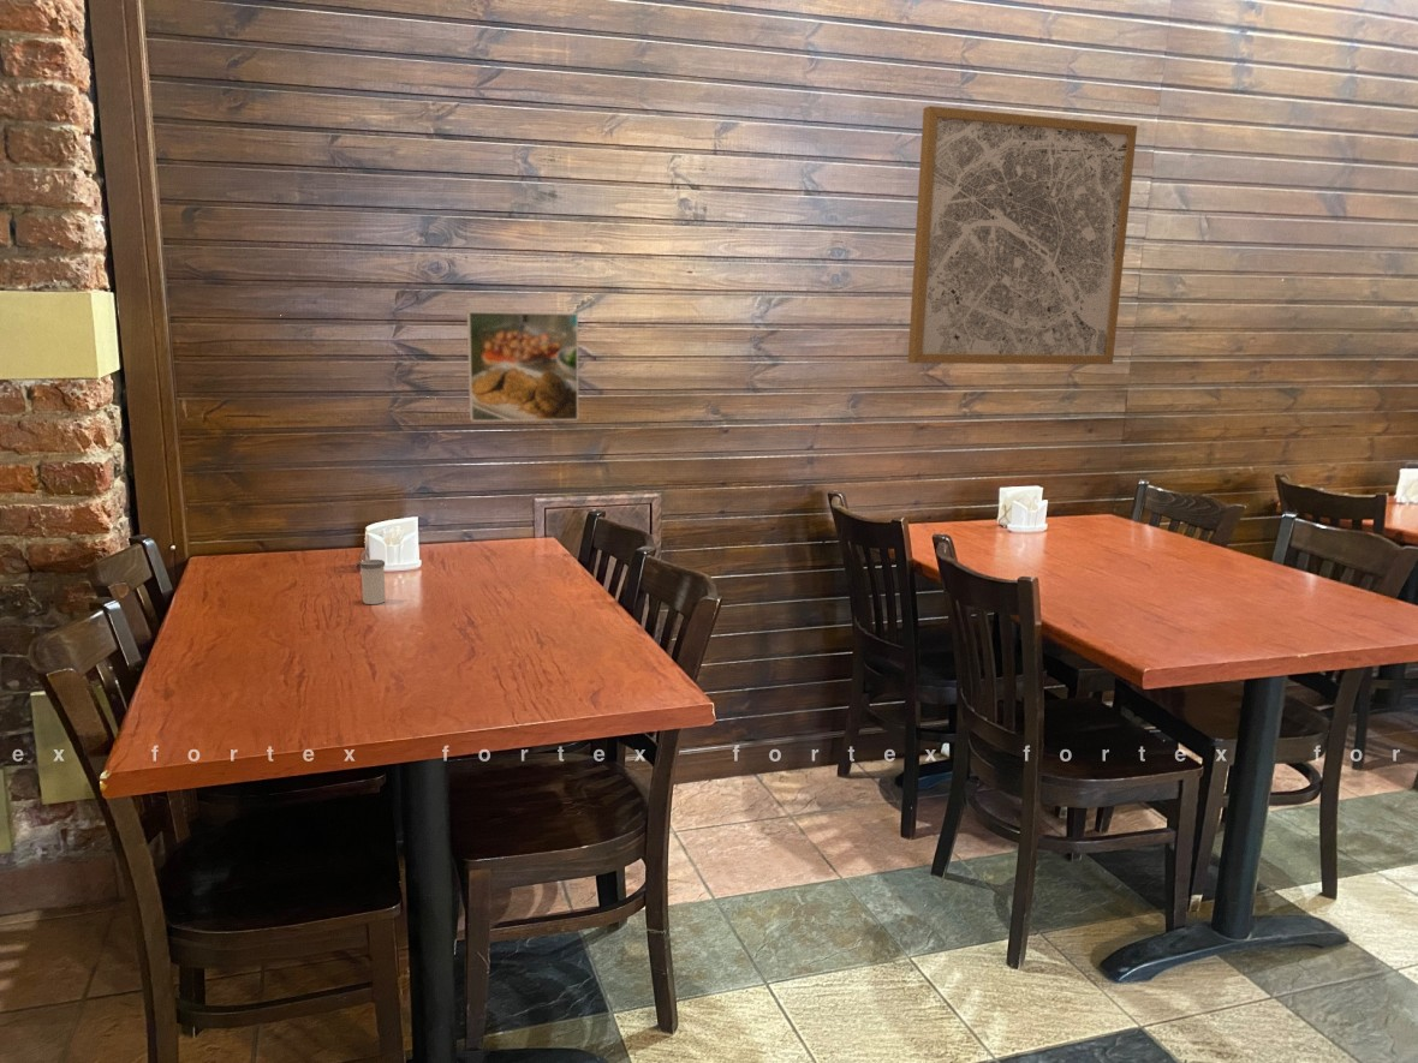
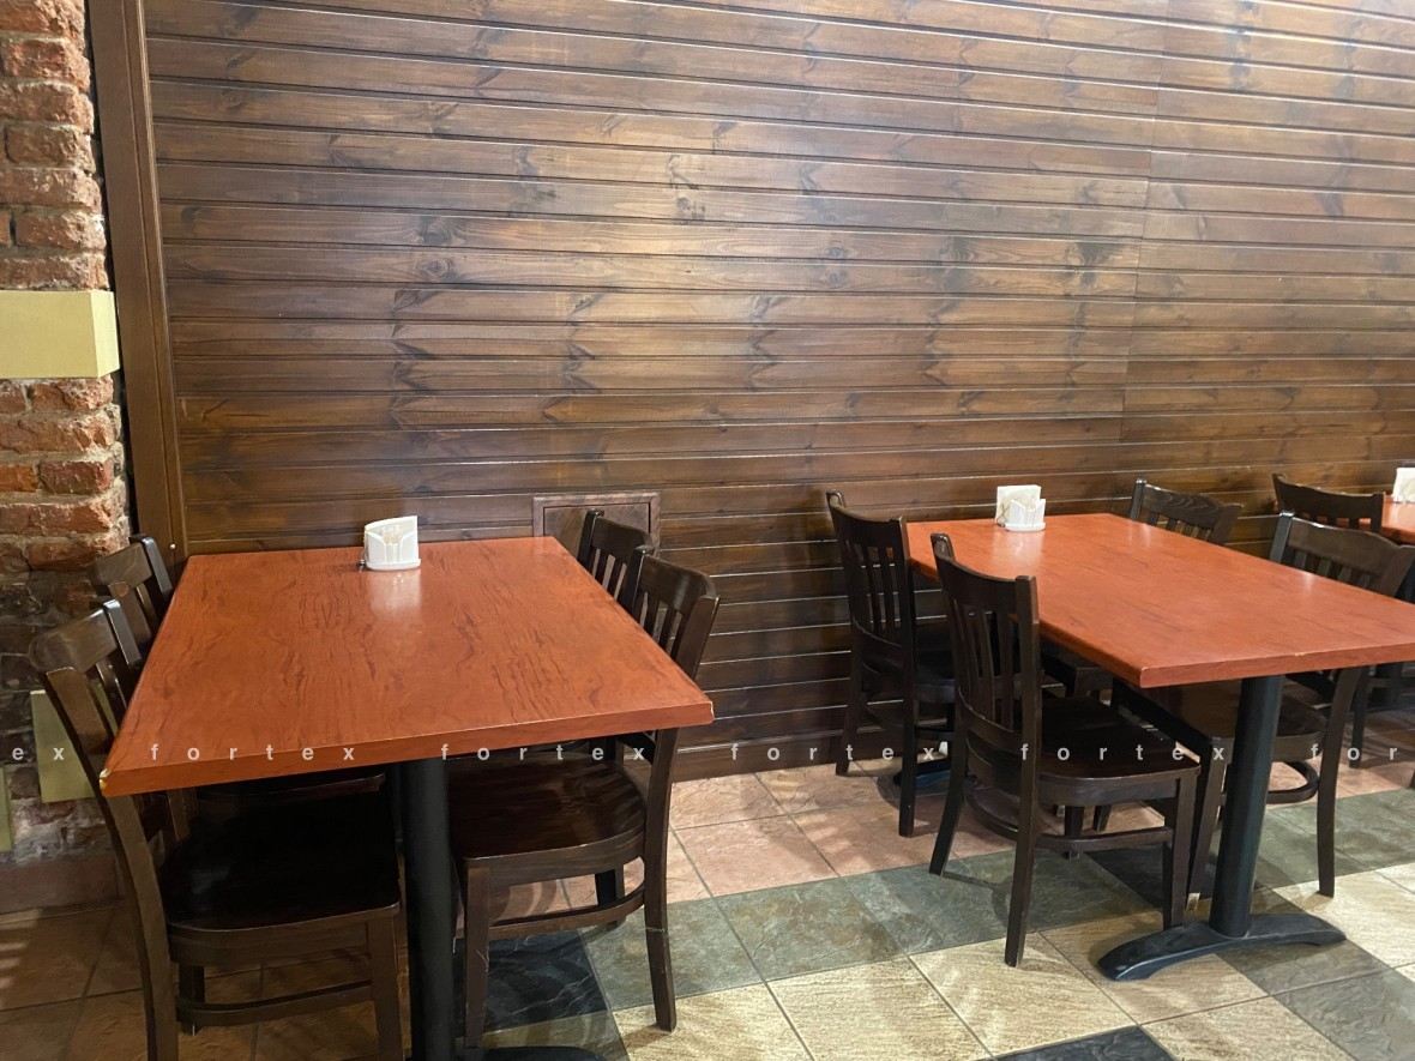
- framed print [466,310,579,423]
- wall art [907,104,1138,365]
- salt shaker [359,559,387,605]
